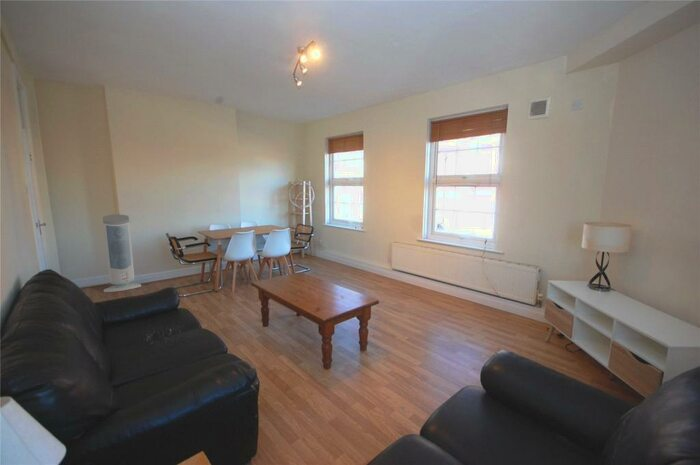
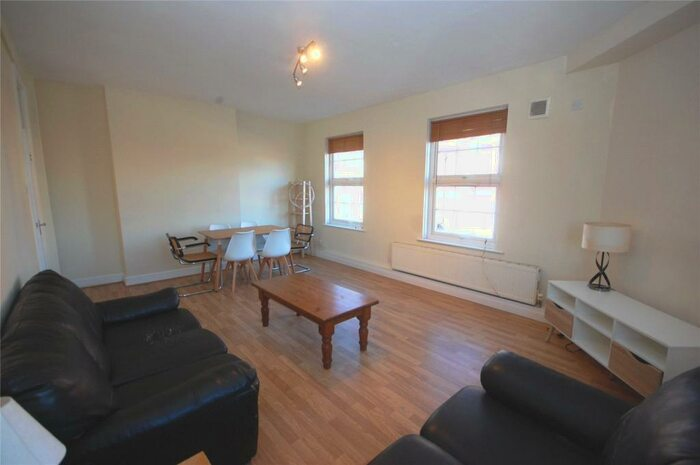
- air purifier [102,213,142,293]
